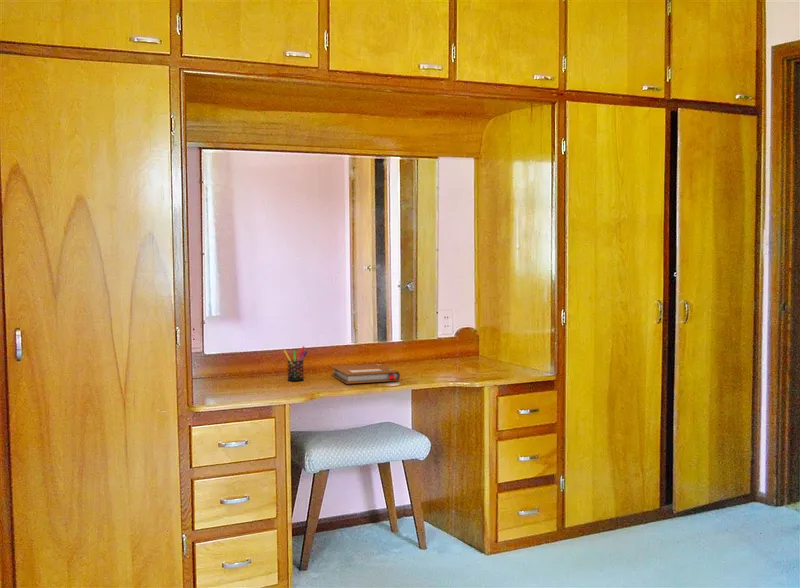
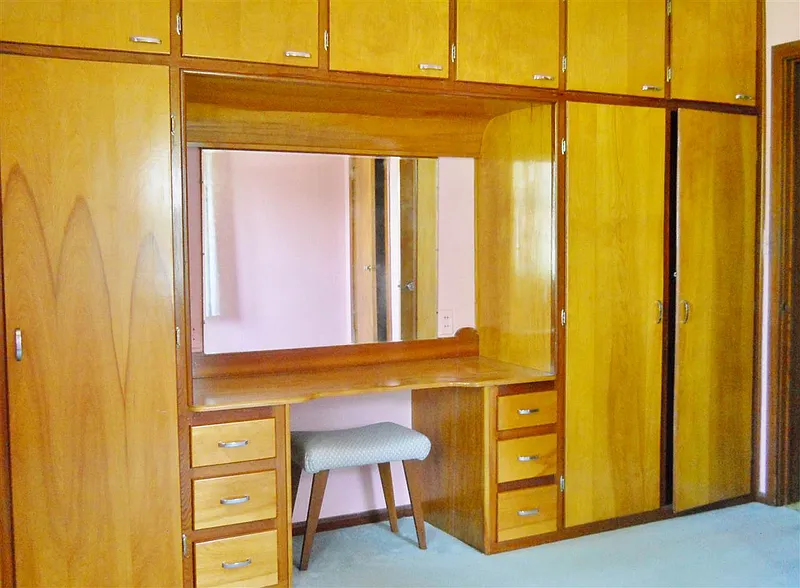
- notebook [330,363,401,385]
- pen holder [283,345,309,382]
